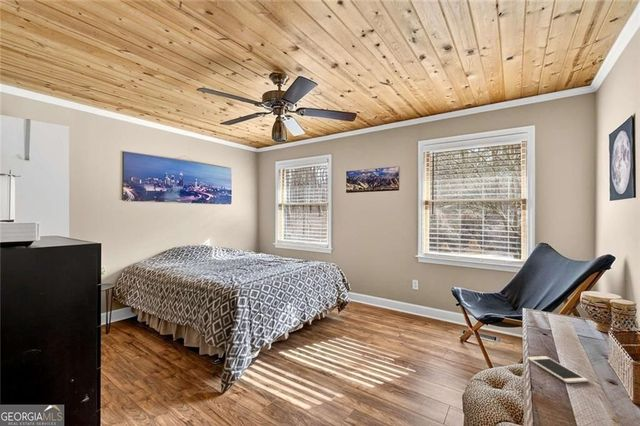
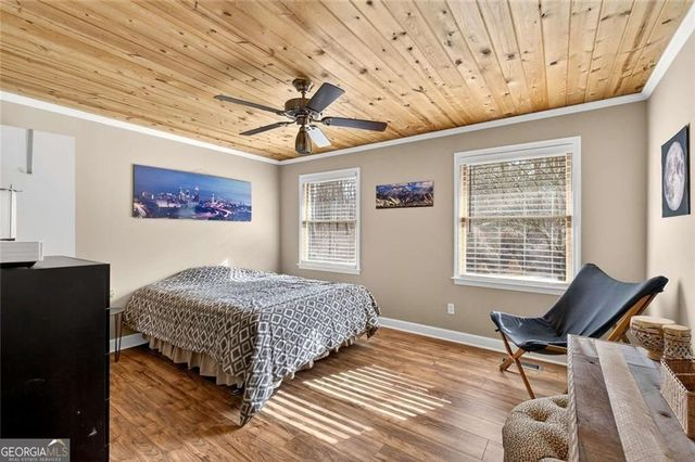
- cell phone [526,355,589,384]
